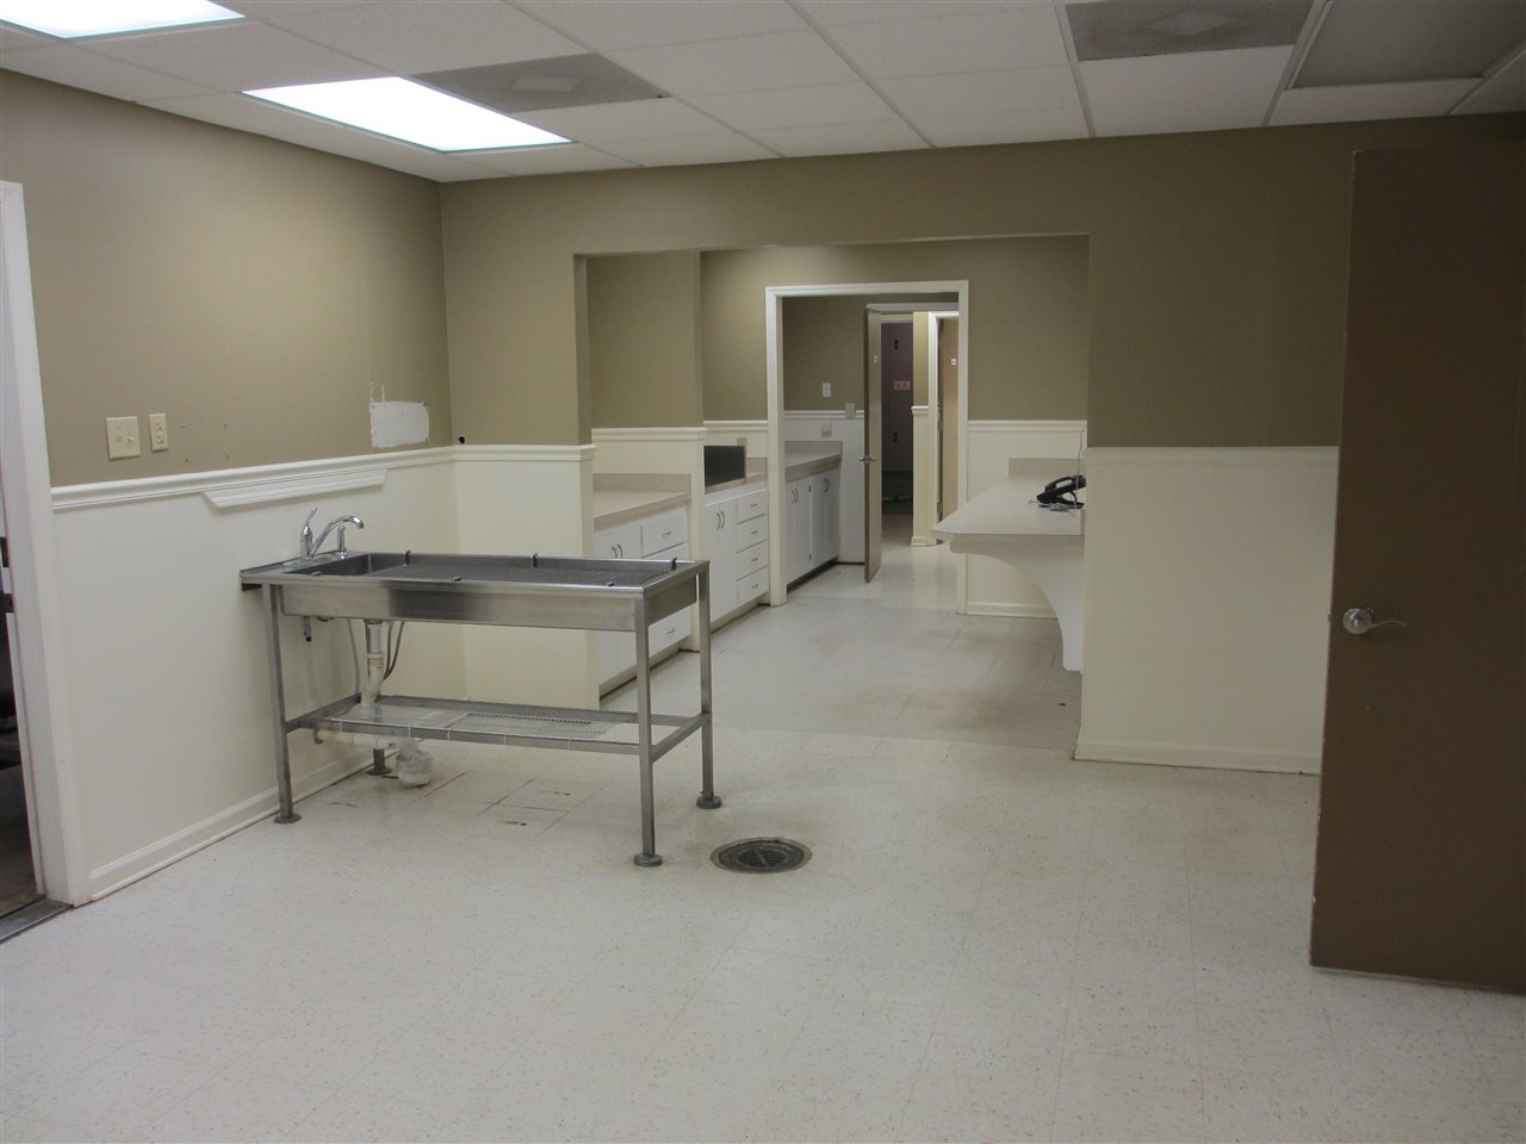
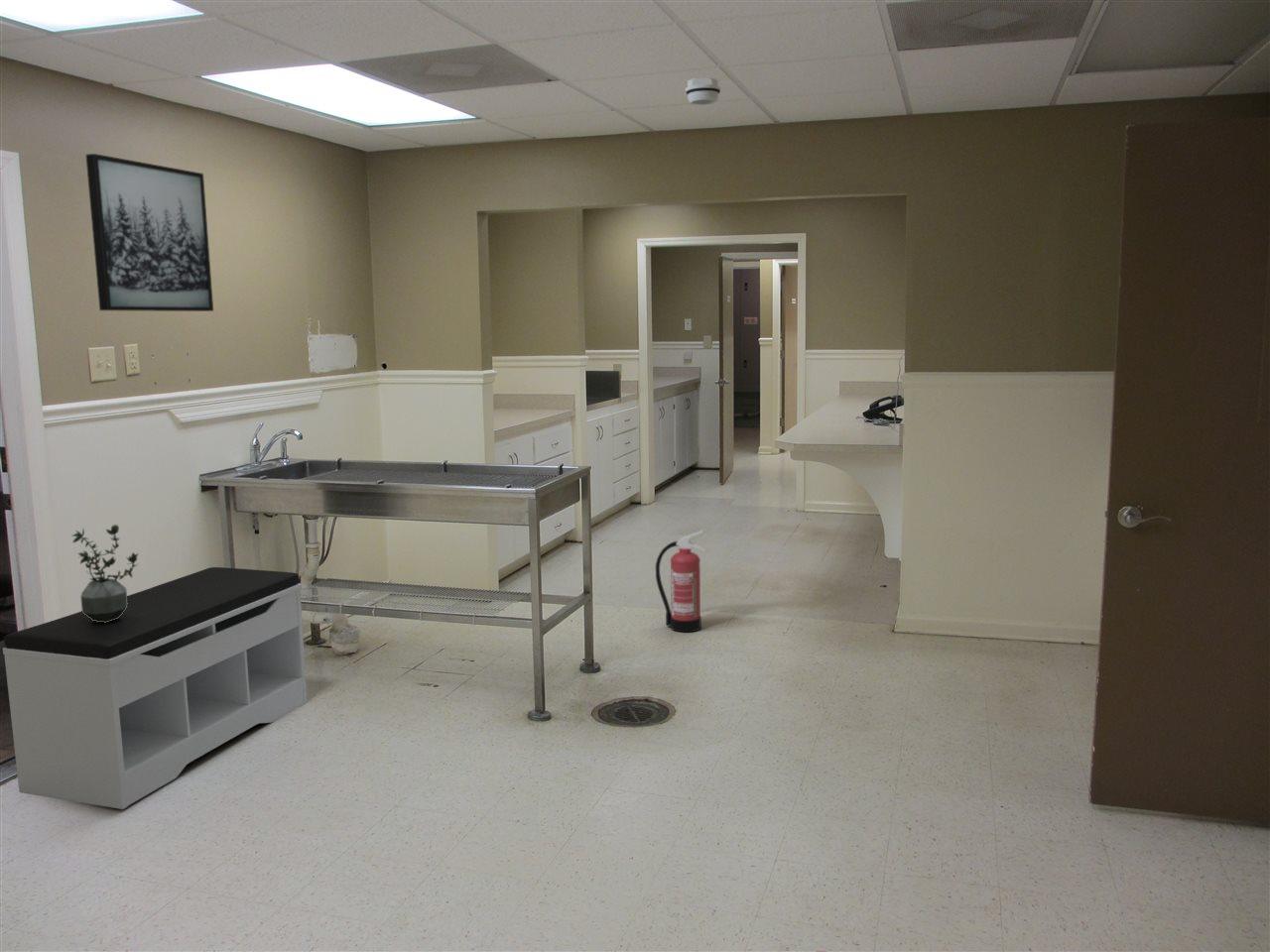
+ fire extinguisher [655,530,707,633]
+ smoke detector [685,76,721,106]
+ bench [2,566,309,810]
+ wall art [85,153,214,312]
+ potted plant [71,524,140,623]
